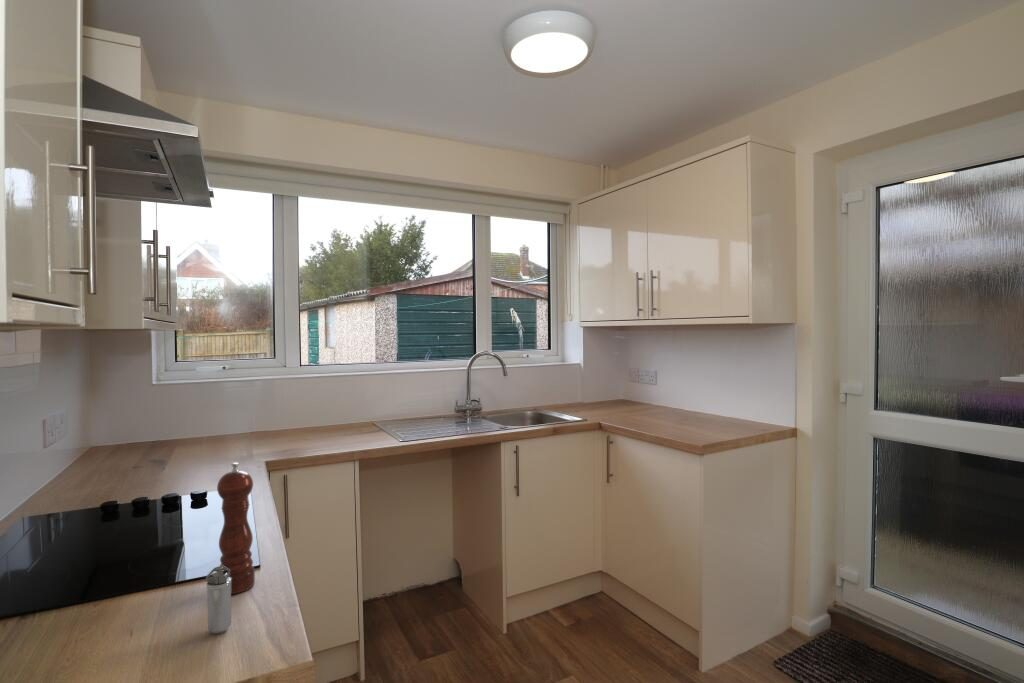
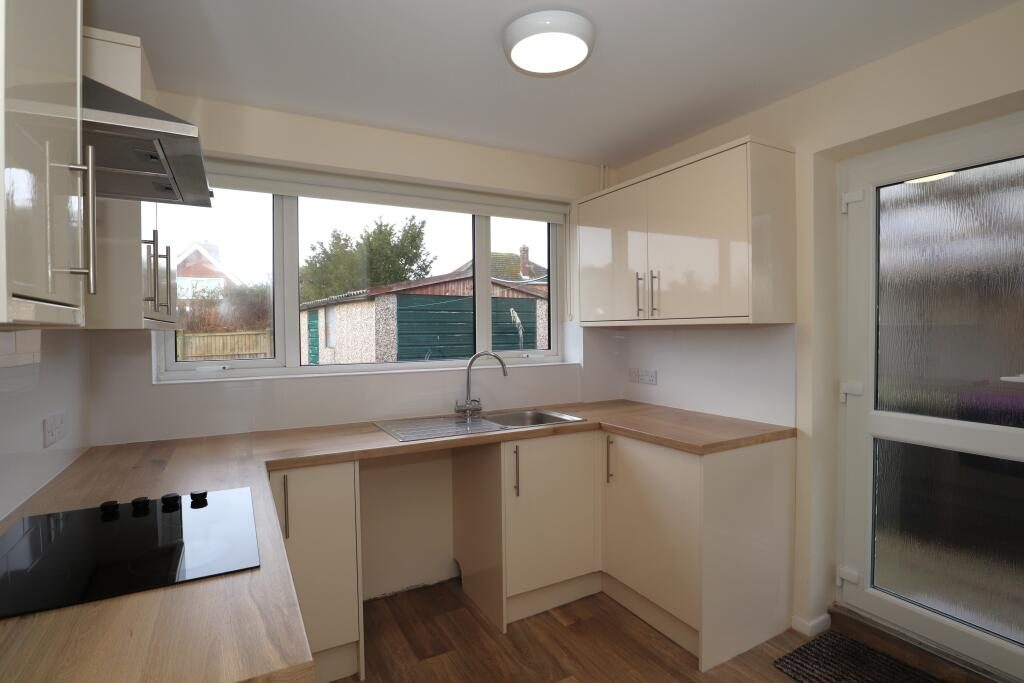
- shaker [205,565,232,635]
- pepper mill [216,462,256,595]
